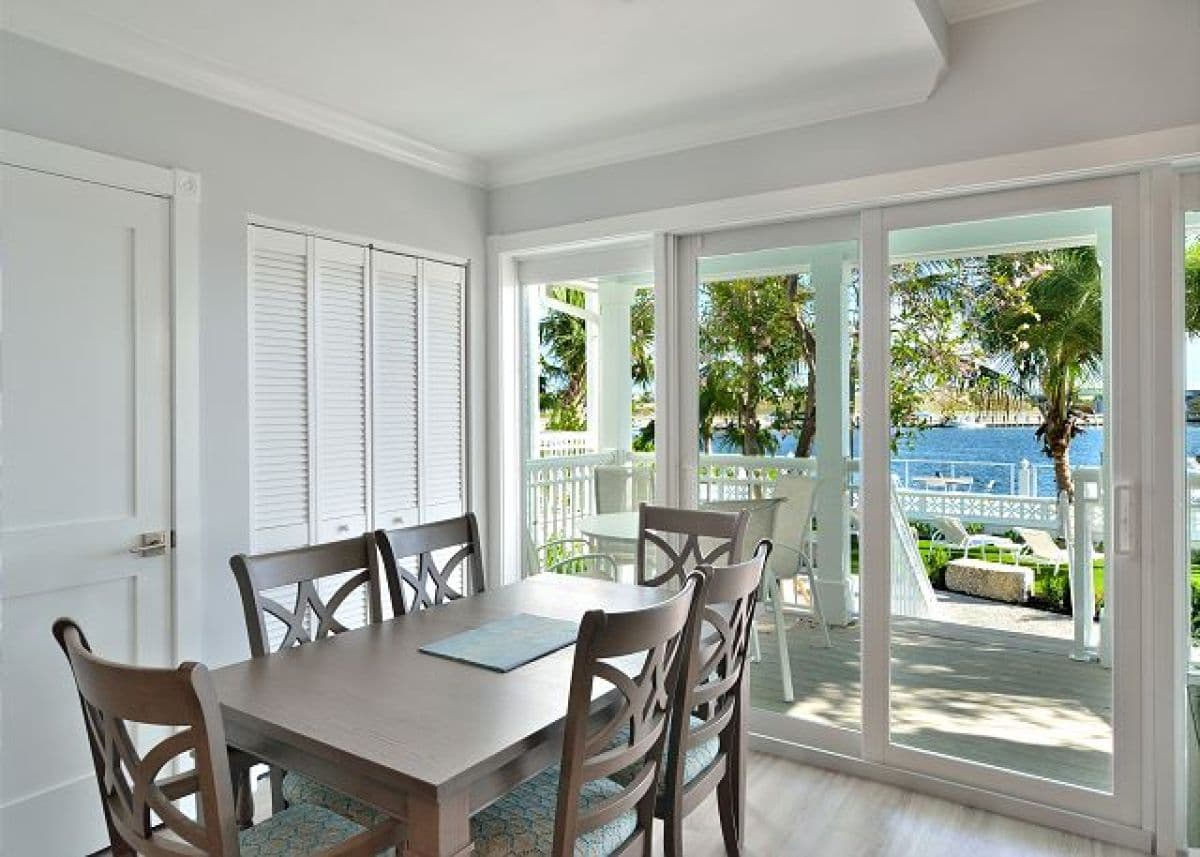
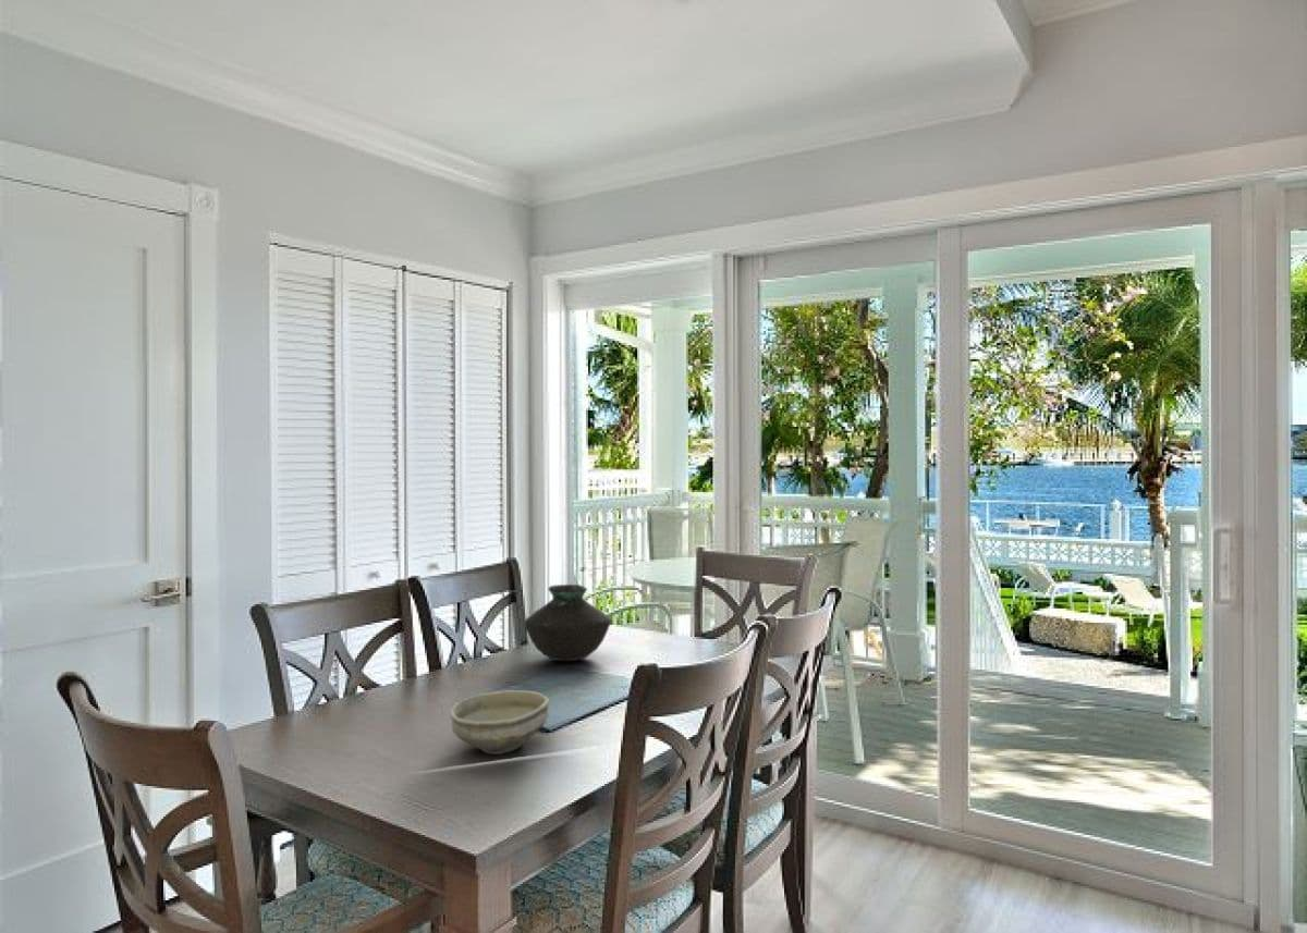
+ vase [524,584,612,662]
+ bowl [449,689,550,756]
